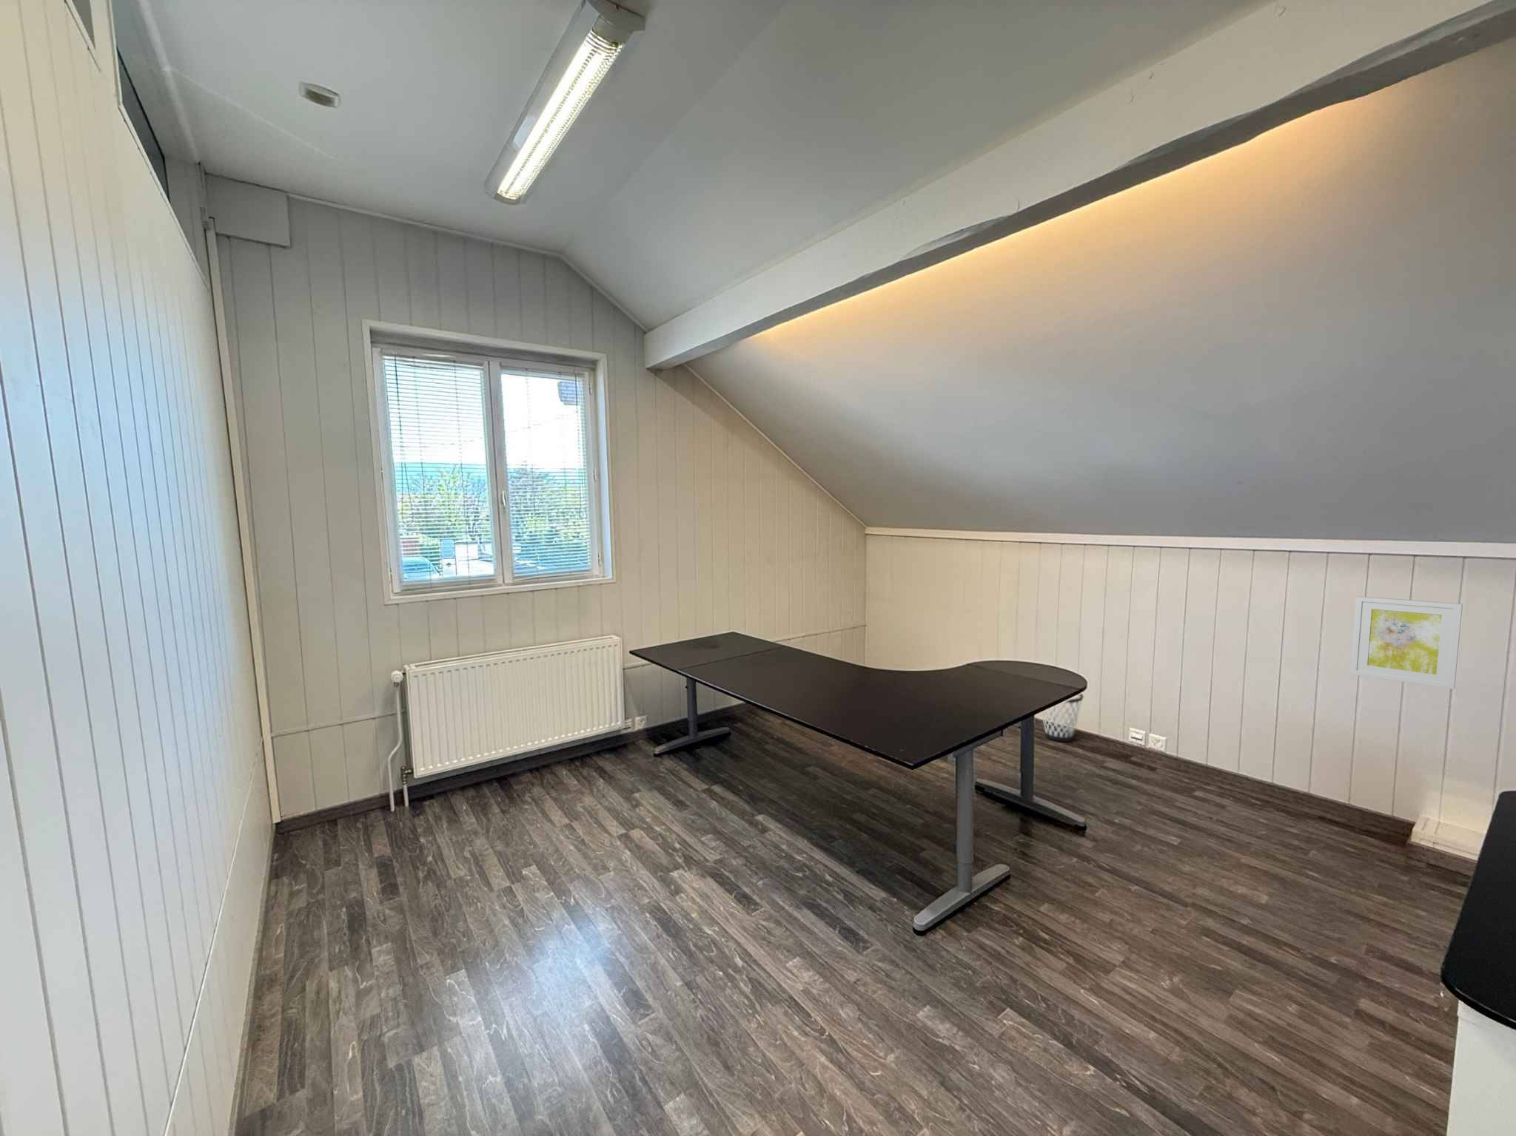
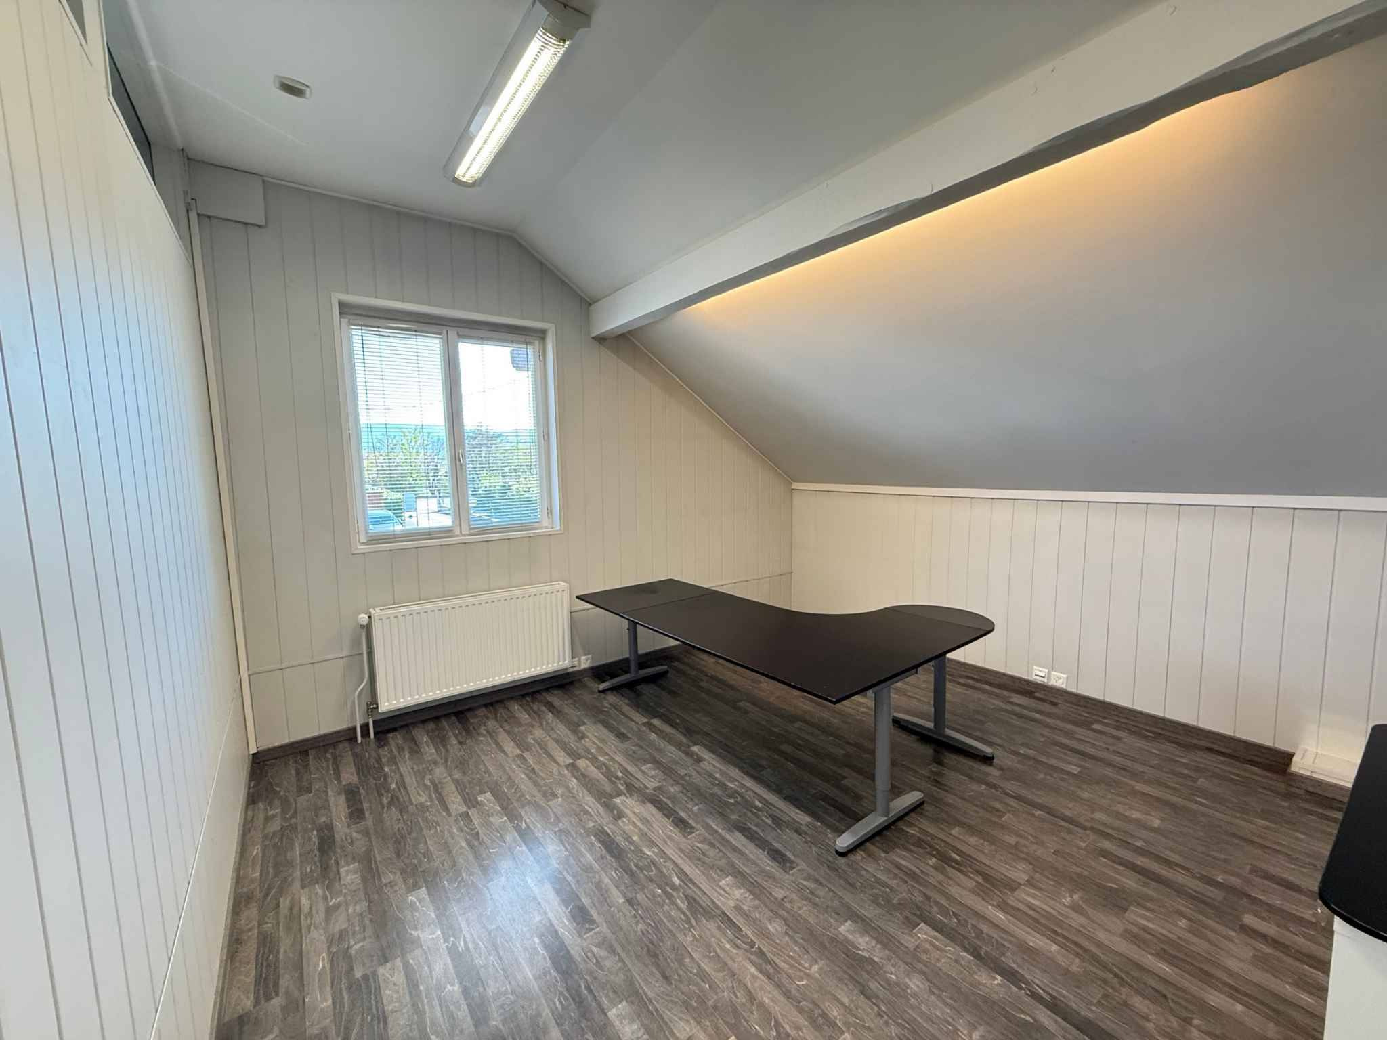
- wastebasket [1042,693,1084,742]
- wall art [1349,595,1463,690]
